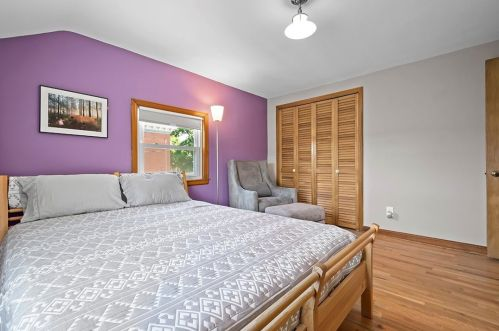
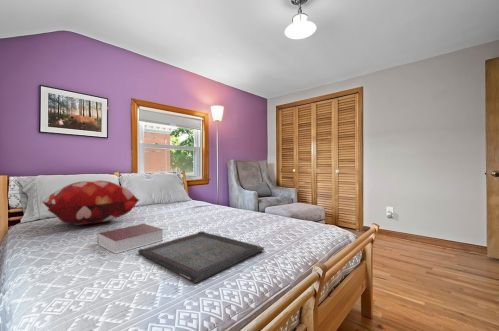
+ book [97,223,164,255]
+ decorative pillow [41,179,140,226]
+ serving tray [137,230,265,284]
